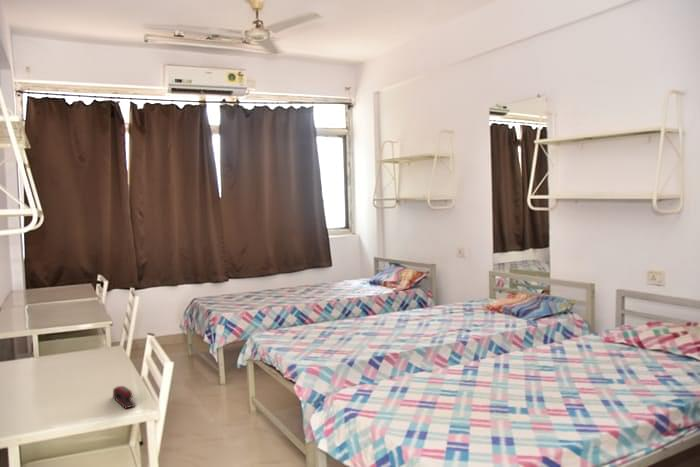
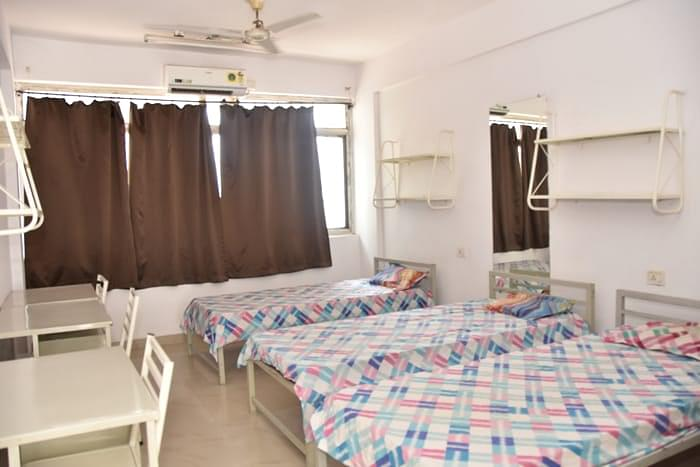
- stapler [112,385,136,409]
